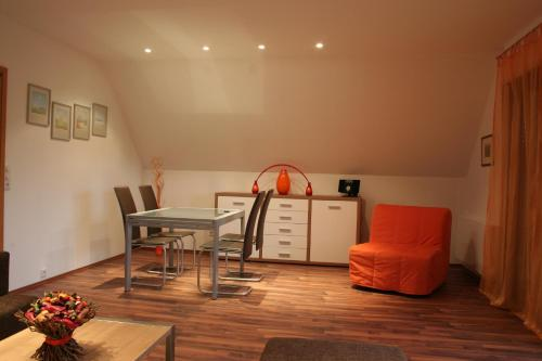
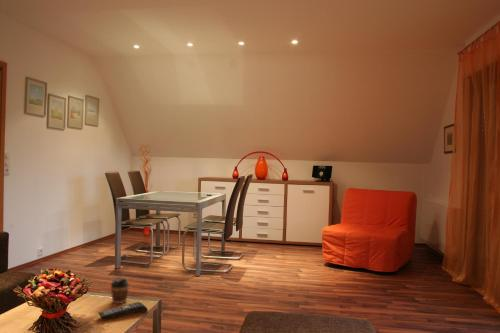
+ remote control [97,301,149,320]
+ coffee cup [110,277,130,305]
